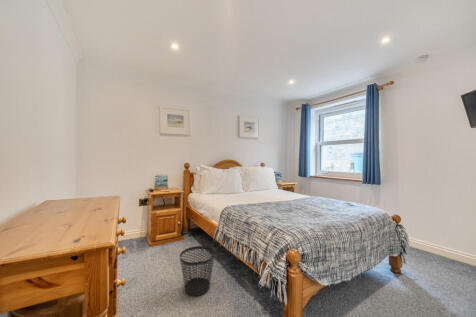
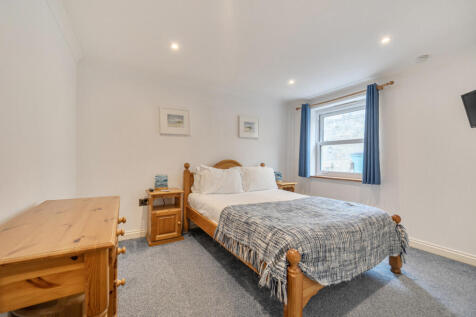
- wastebasket [179,245,216,297]
